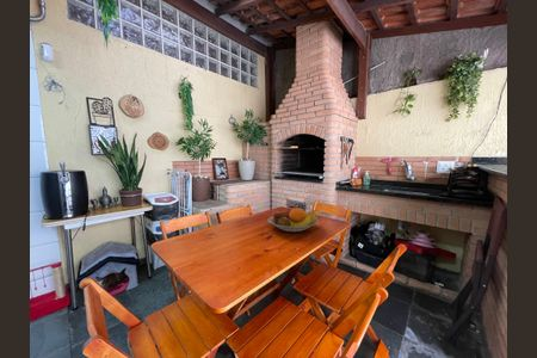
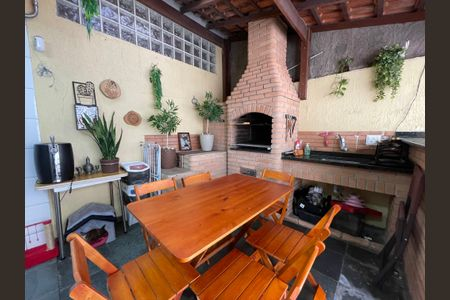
- fruit bowl [267,206,320,233]
